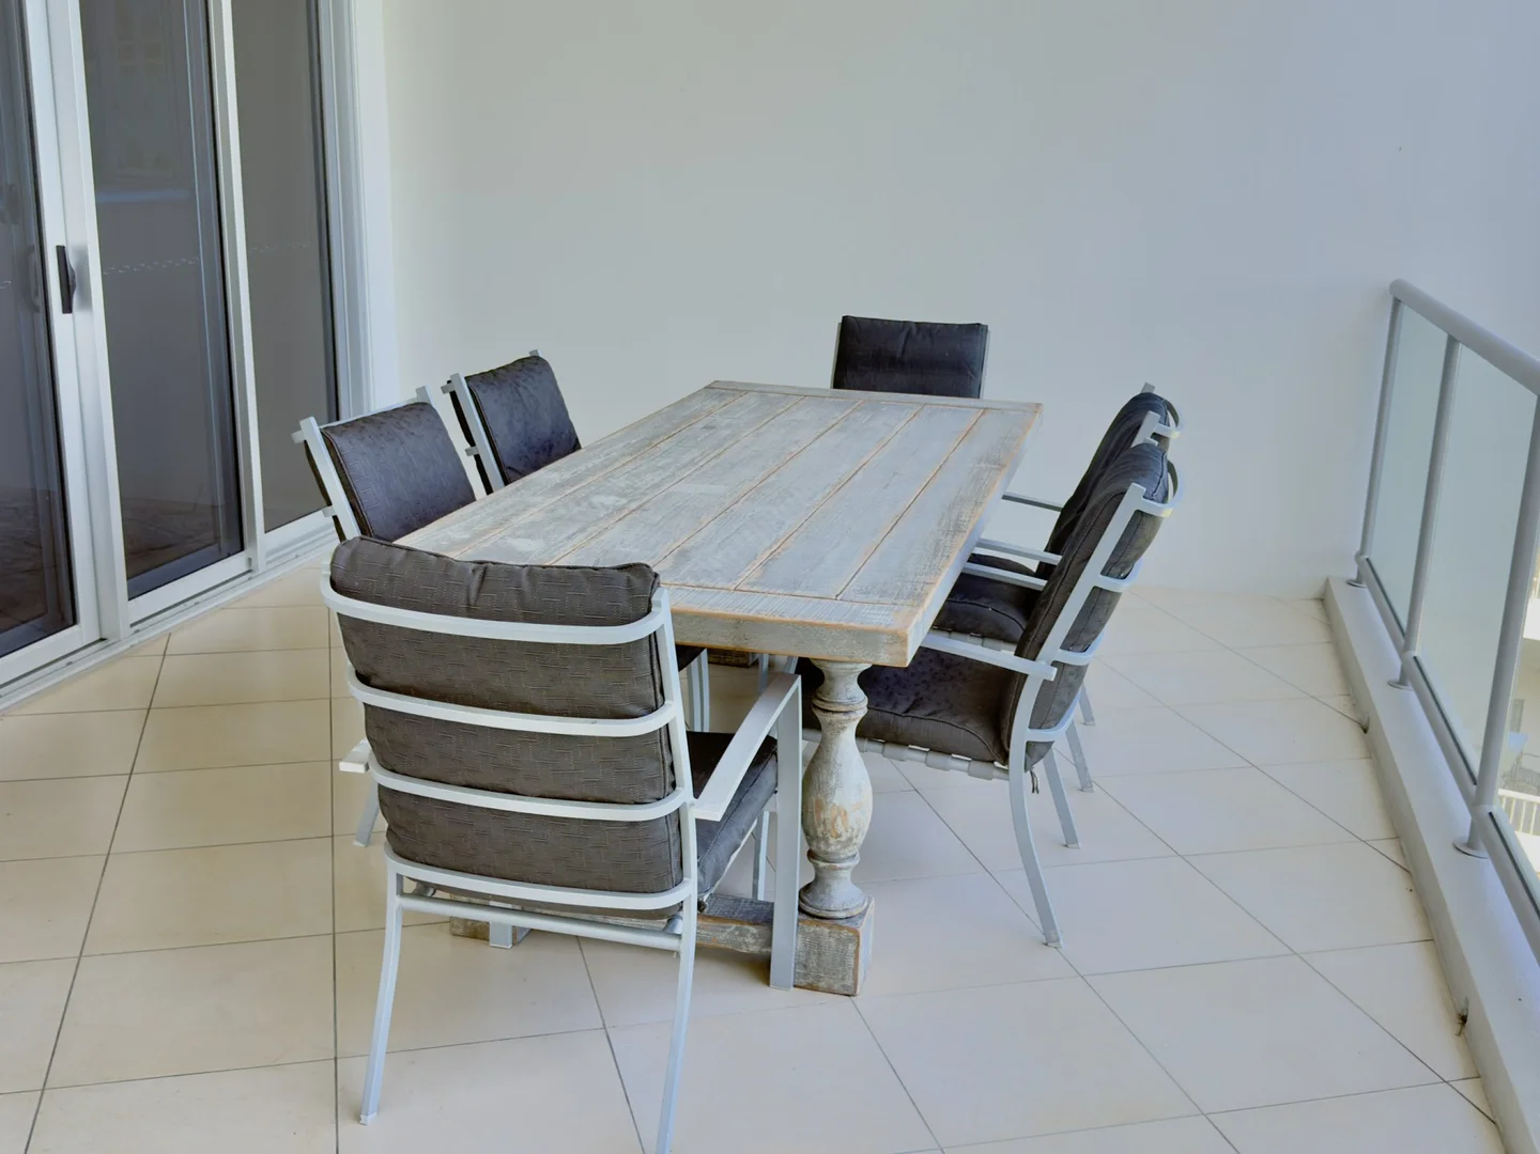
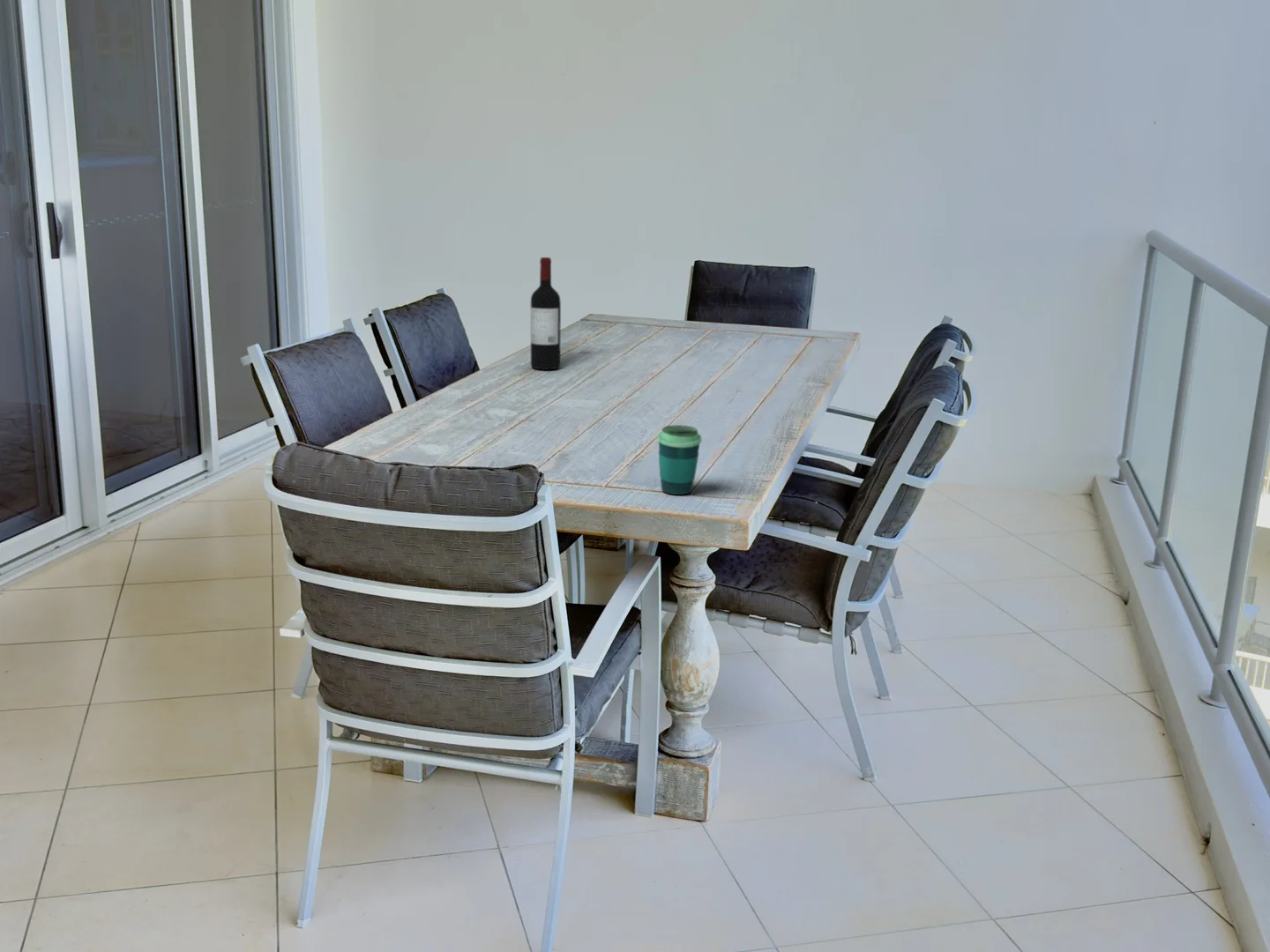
+ wine bottle [530,257,562,371]
+ cup [656,424,702,495]
